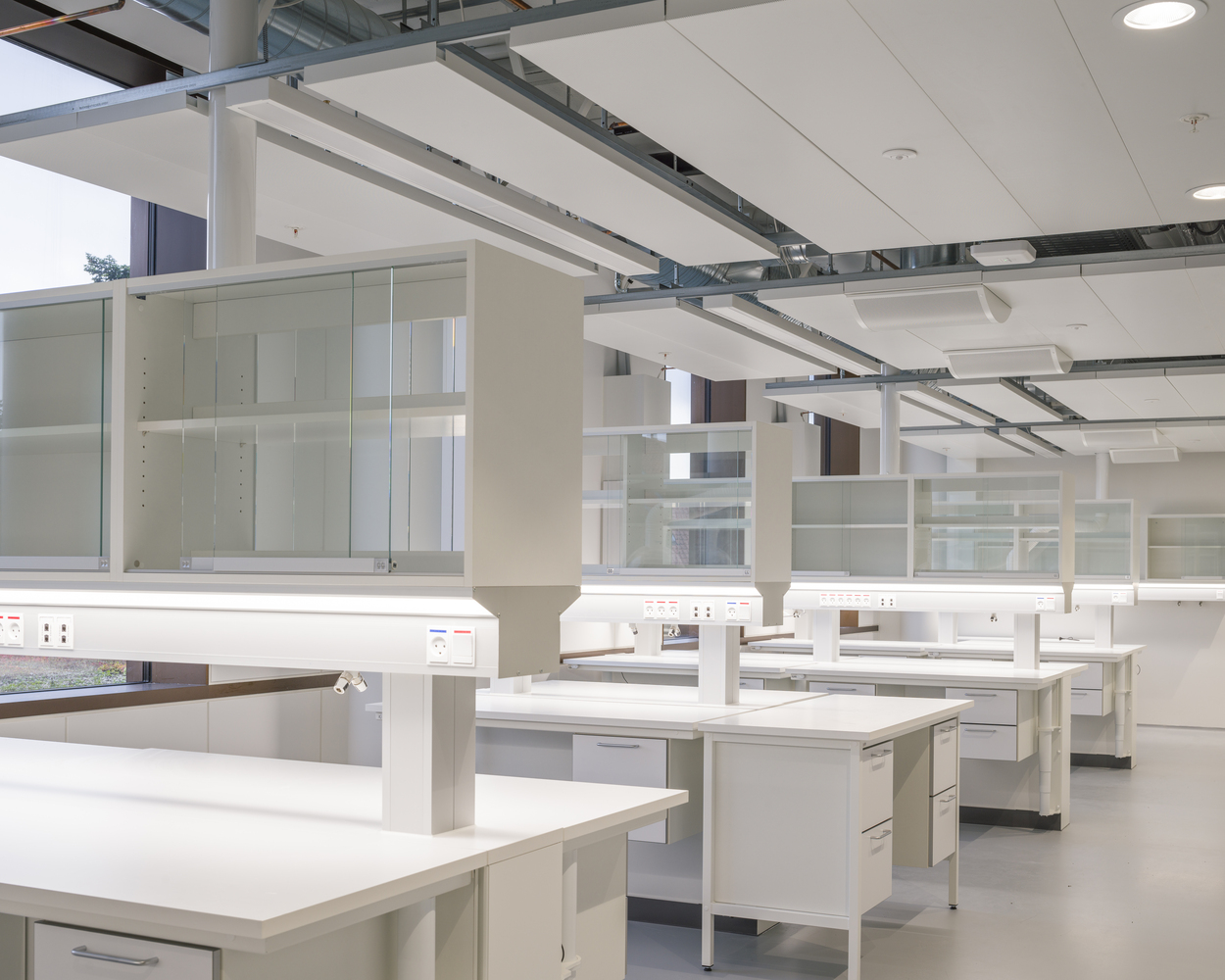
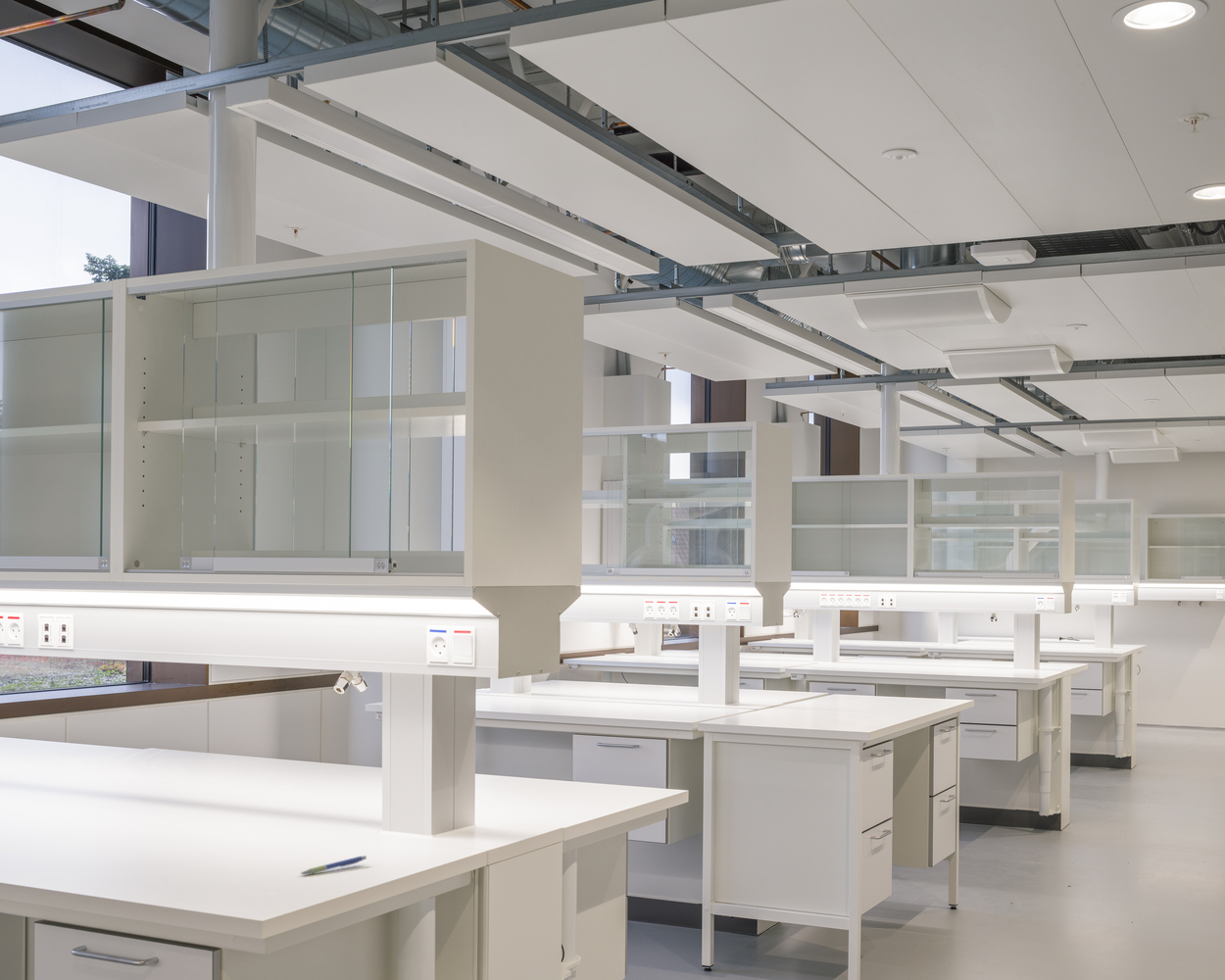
+ pen [300,855,368,875]
